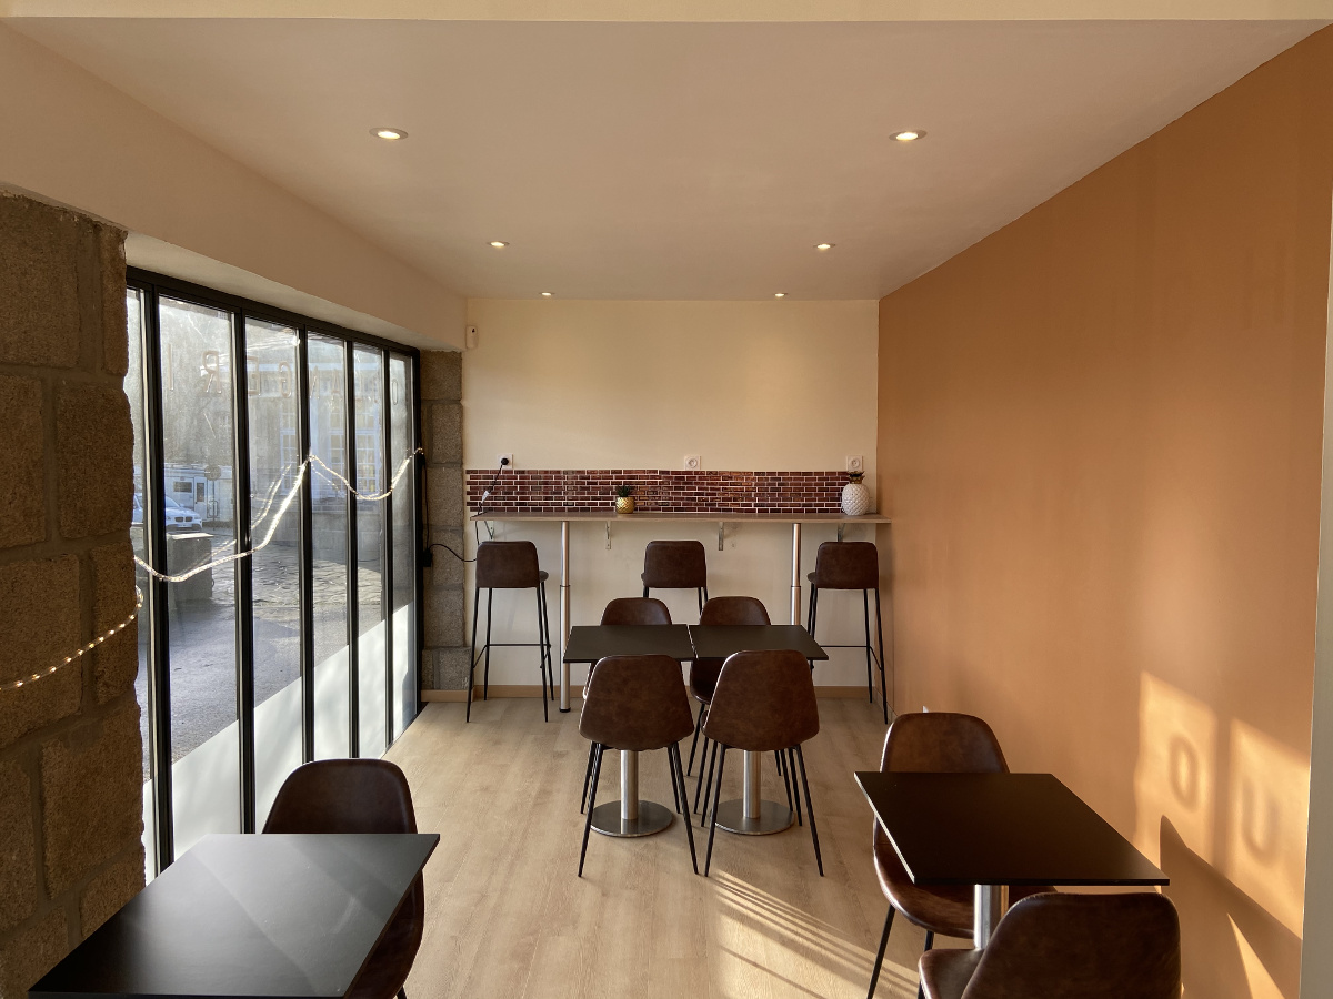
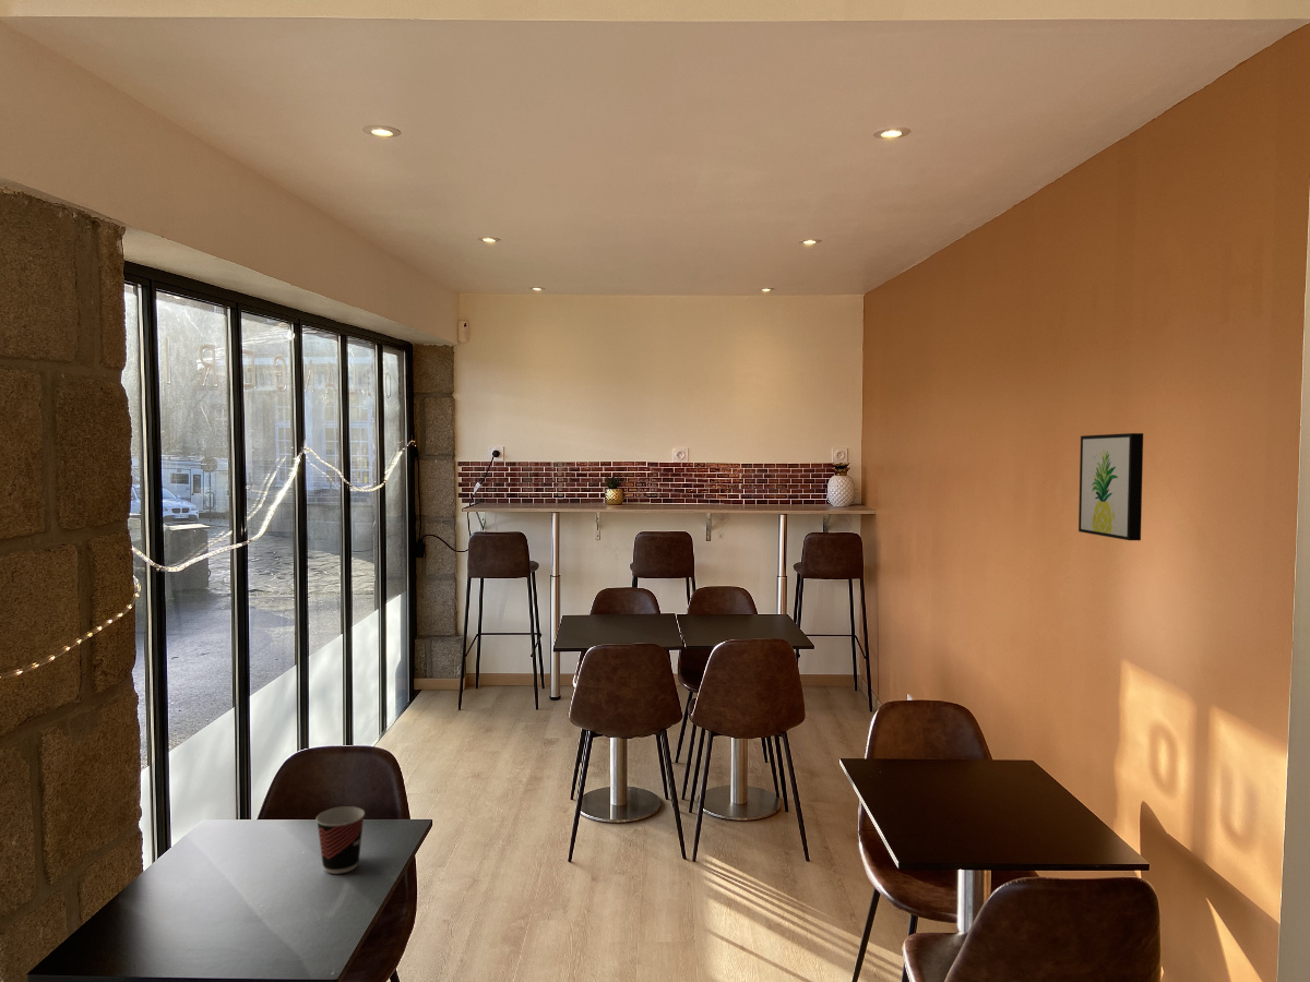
+ cup [315,805,366,875]
+ wall art [1077,432,1144,541]
